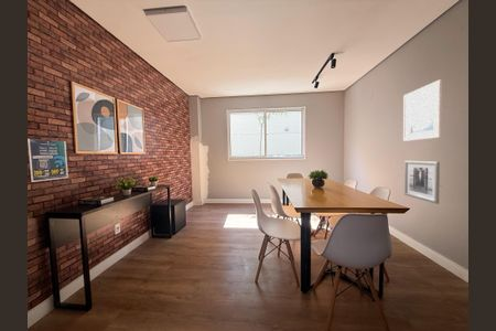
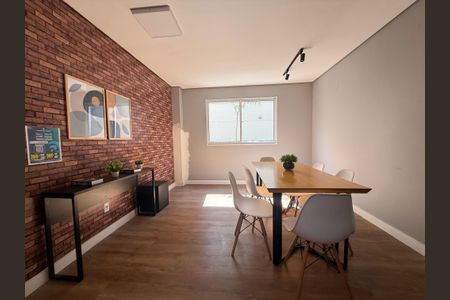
- wall art [403,160,441,205]
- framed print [402,78,443,142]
